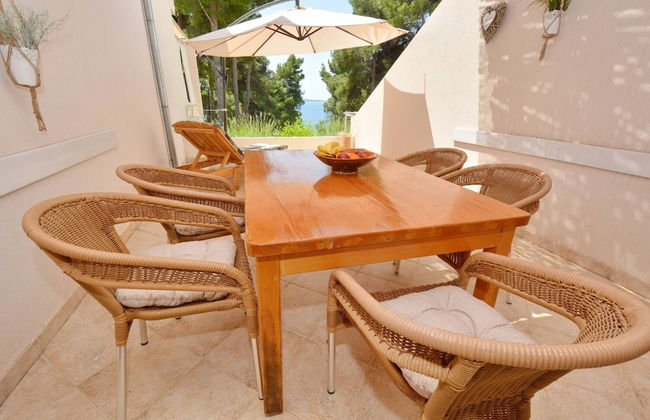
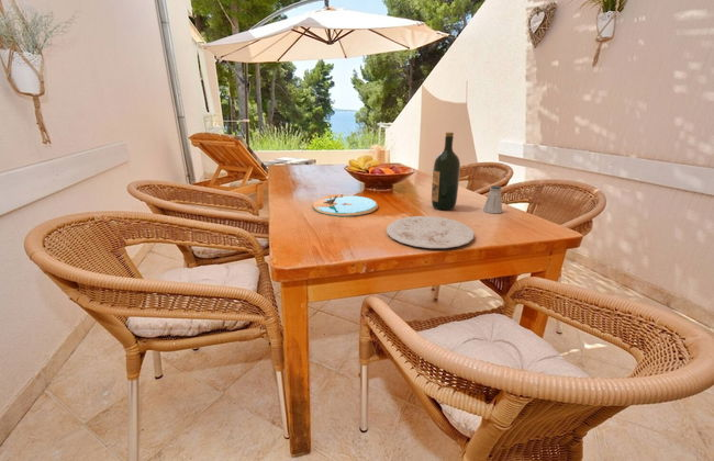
+ saltshaker [482,184,503,214]
+ plate [312,193,379,217]
+ plate [386,215,476,249]
+ wine bottle [431,132,461,211]
